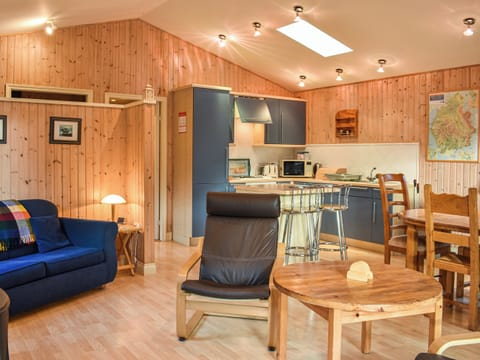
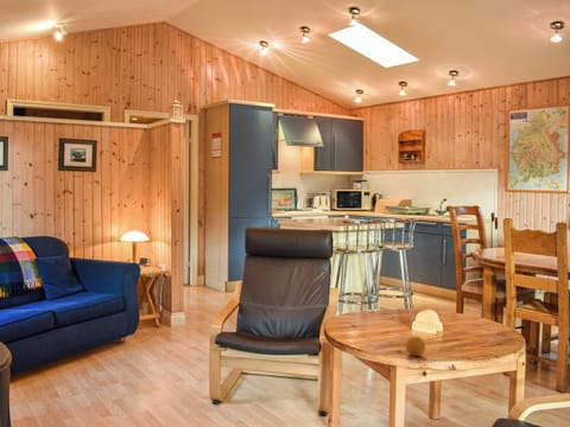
+ fruit [404,334,426,357]
